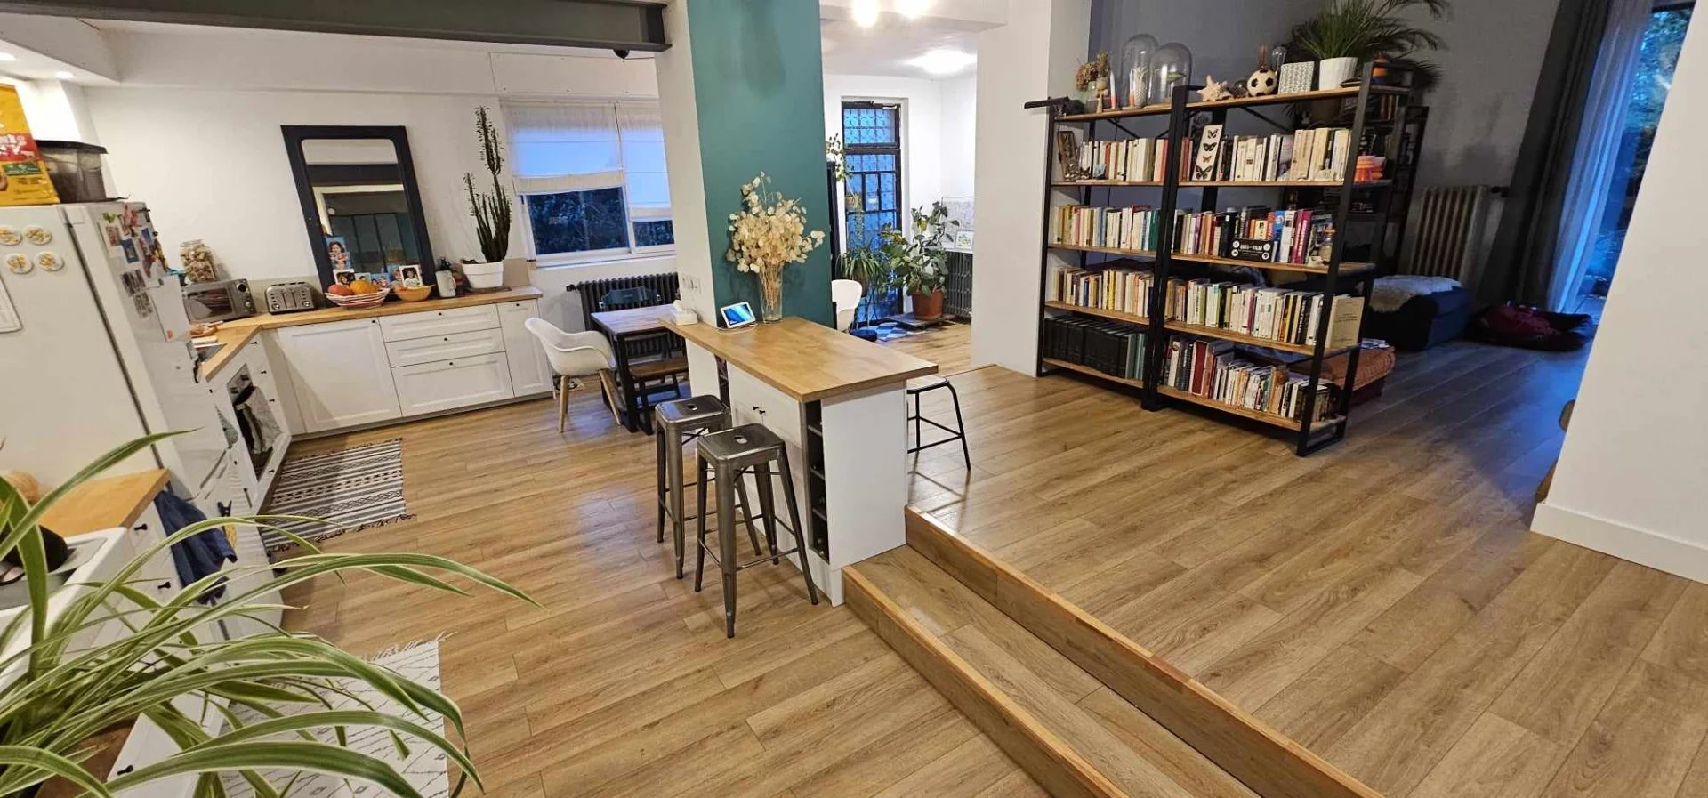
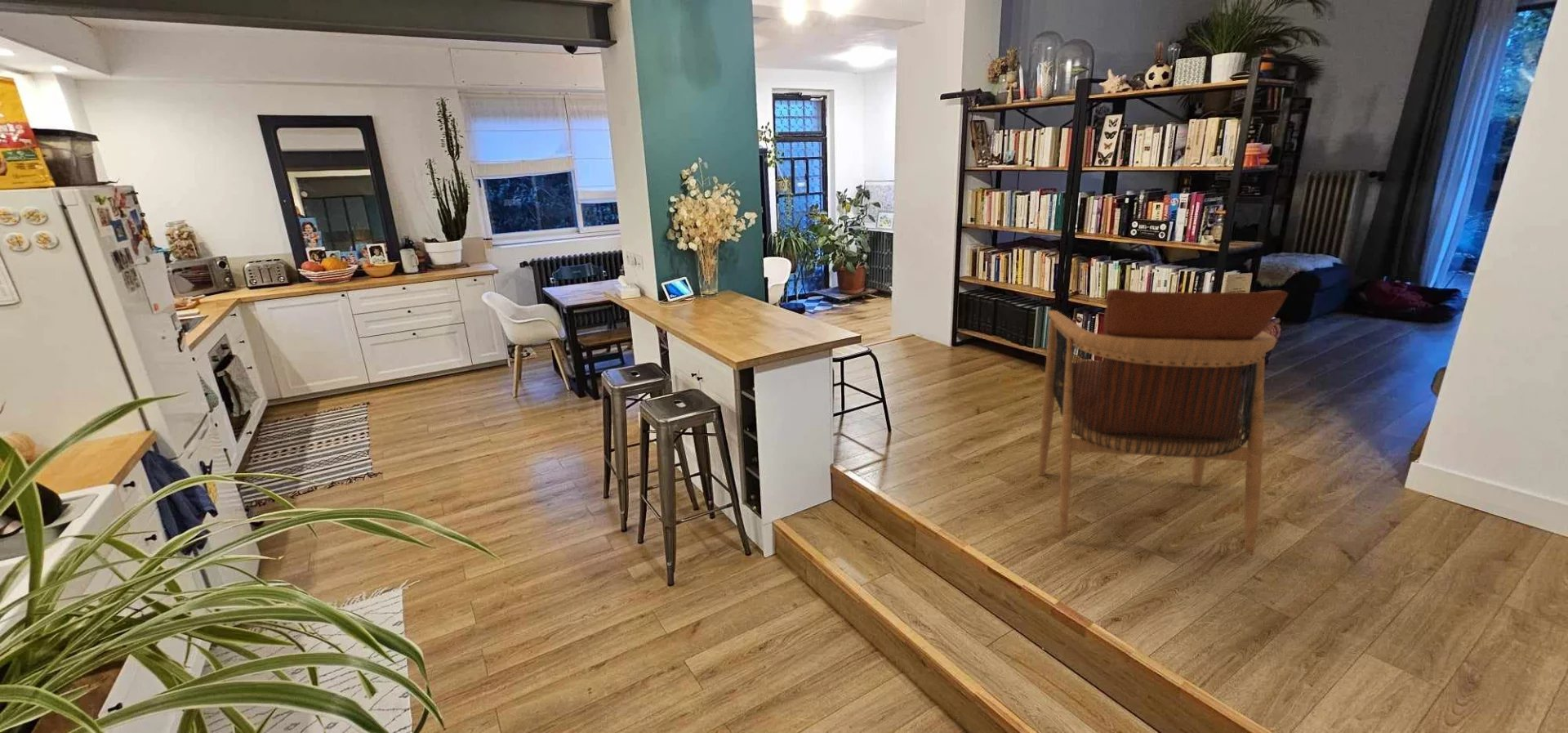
+ armchair [1037,288,1289,556]
